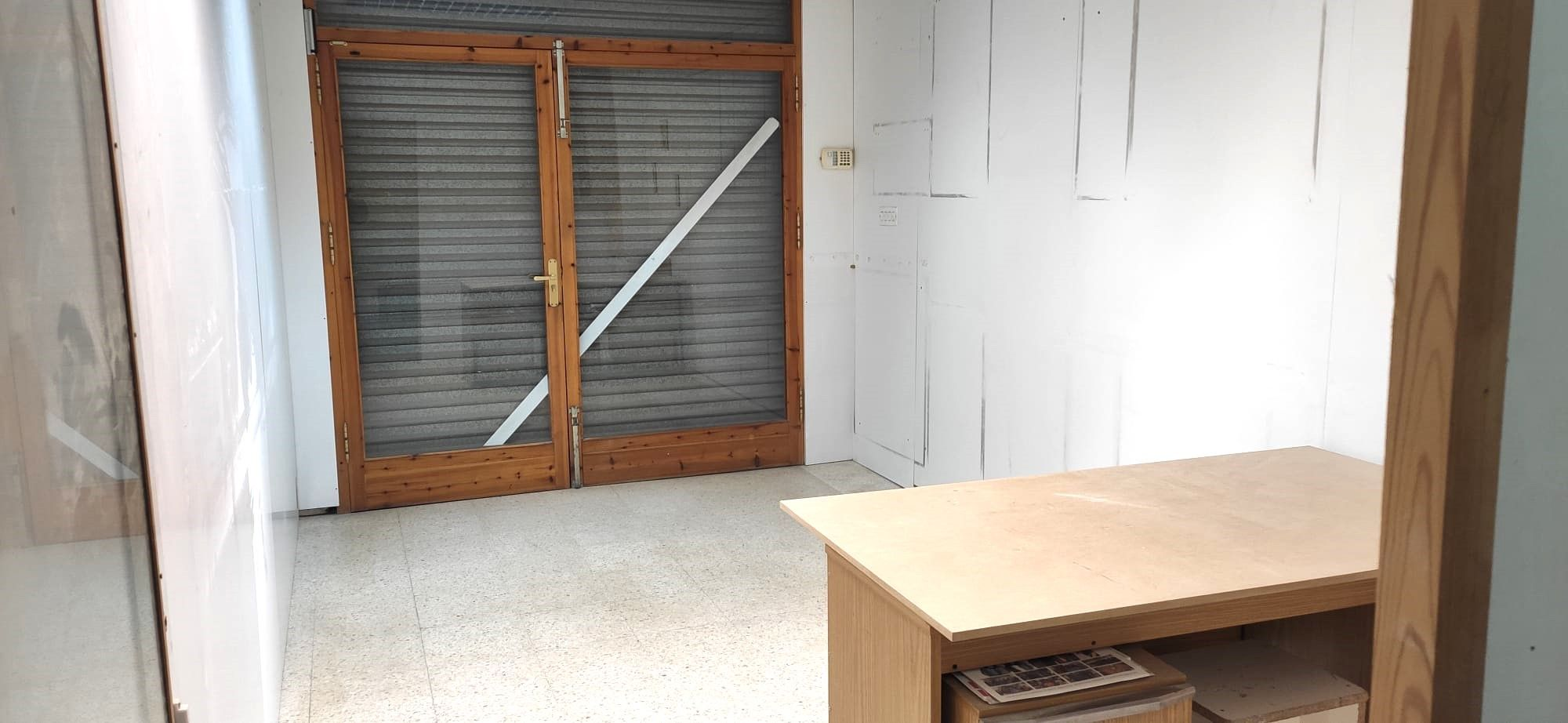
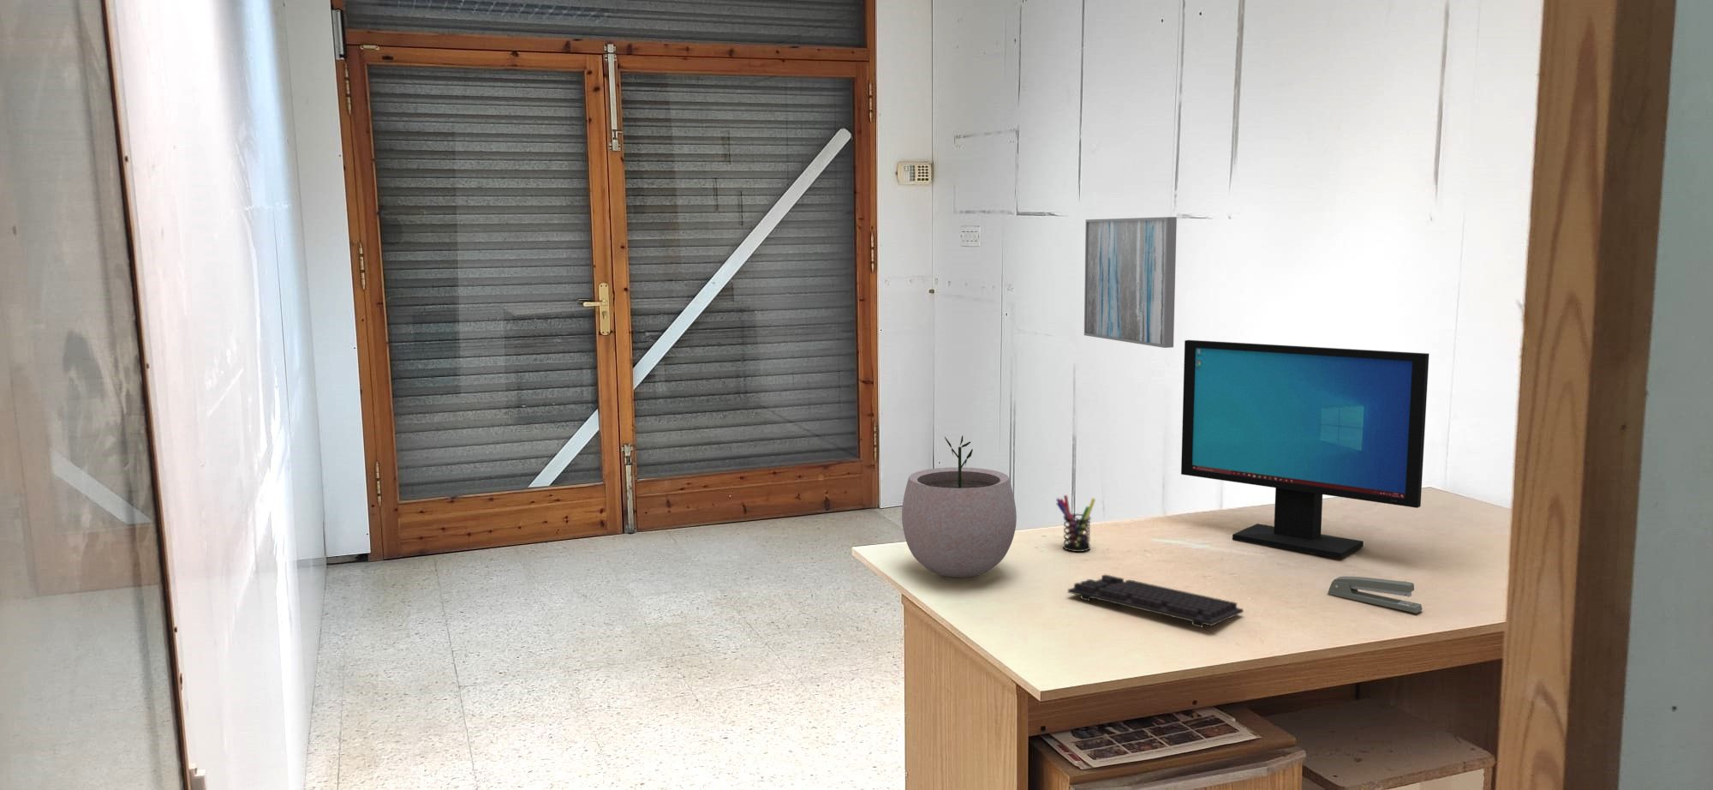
+ wall art [1084,216,1178,349]
+ keyboard [1067,574,1244,628]
+ computer monitor [1180,340,1429,559]
+ plant pot [901,435,1017,578]
+ pen holder [1055,494,1097,553]
+ stapler [1326,576,1423,613]
